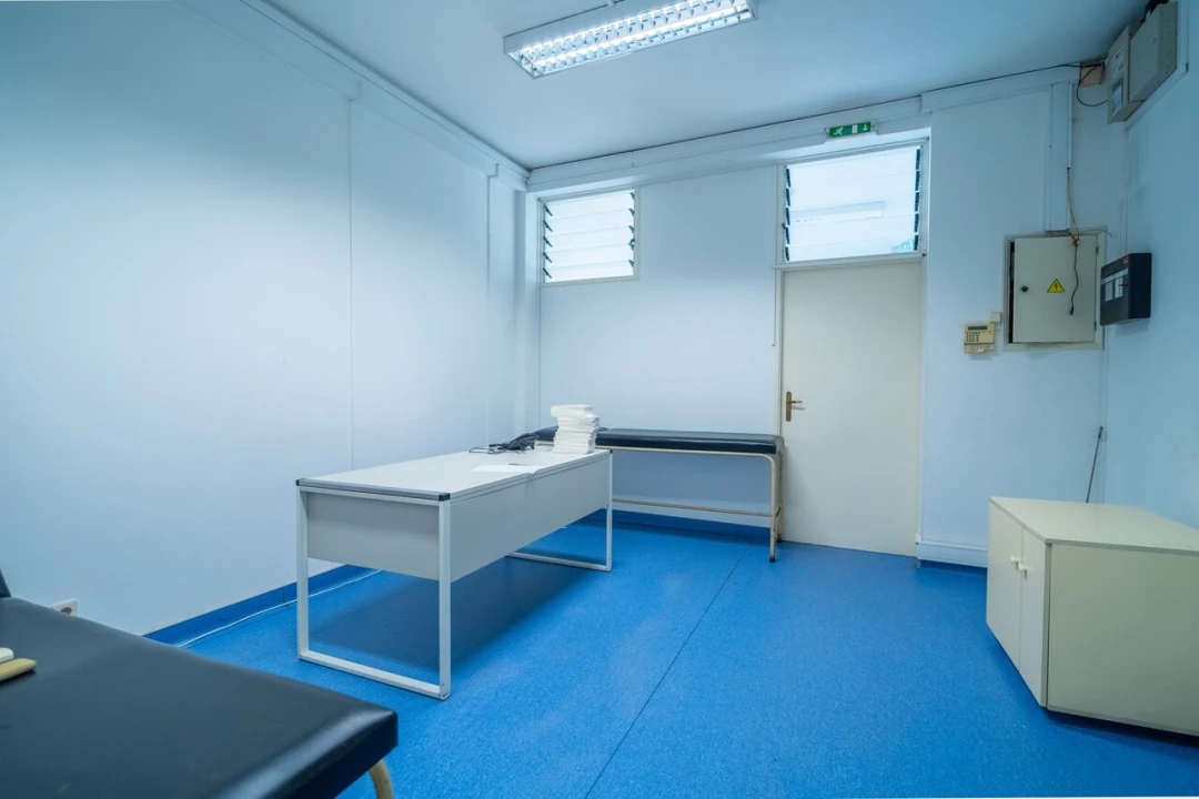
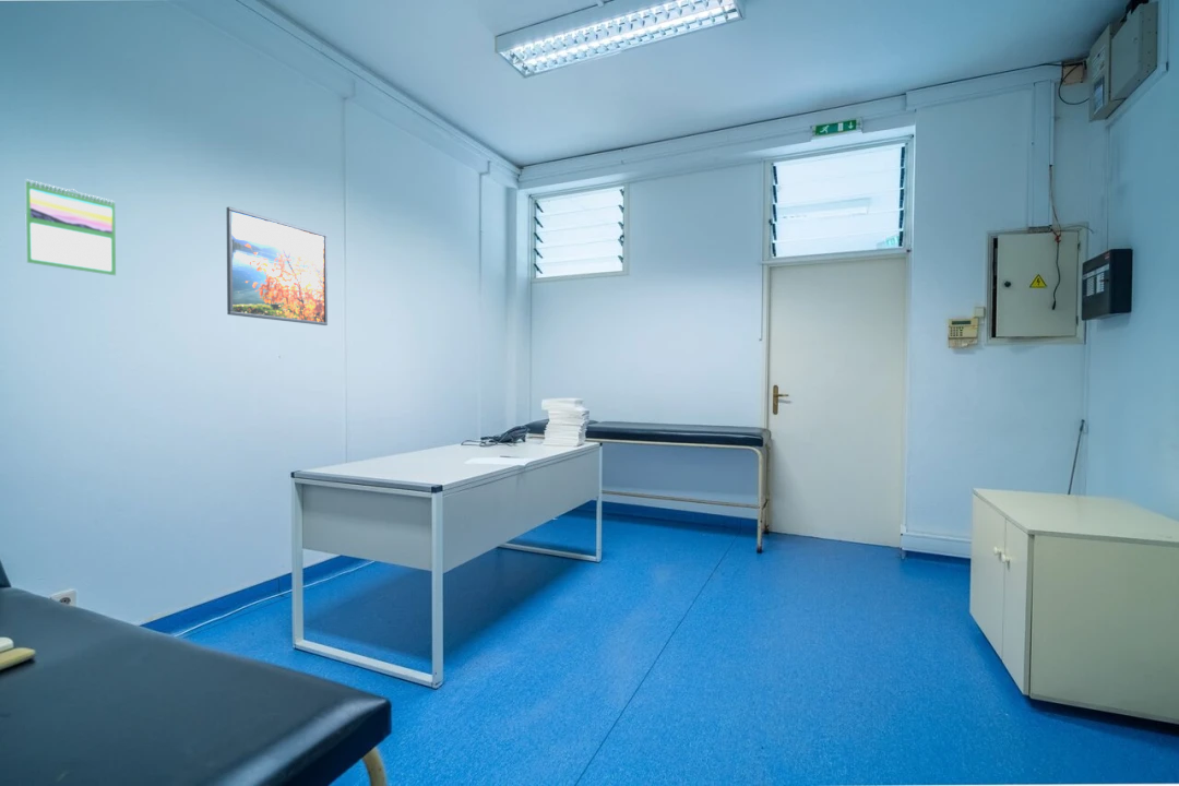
+ calendar [24,178,117,276]
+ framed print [225,206,329,326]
